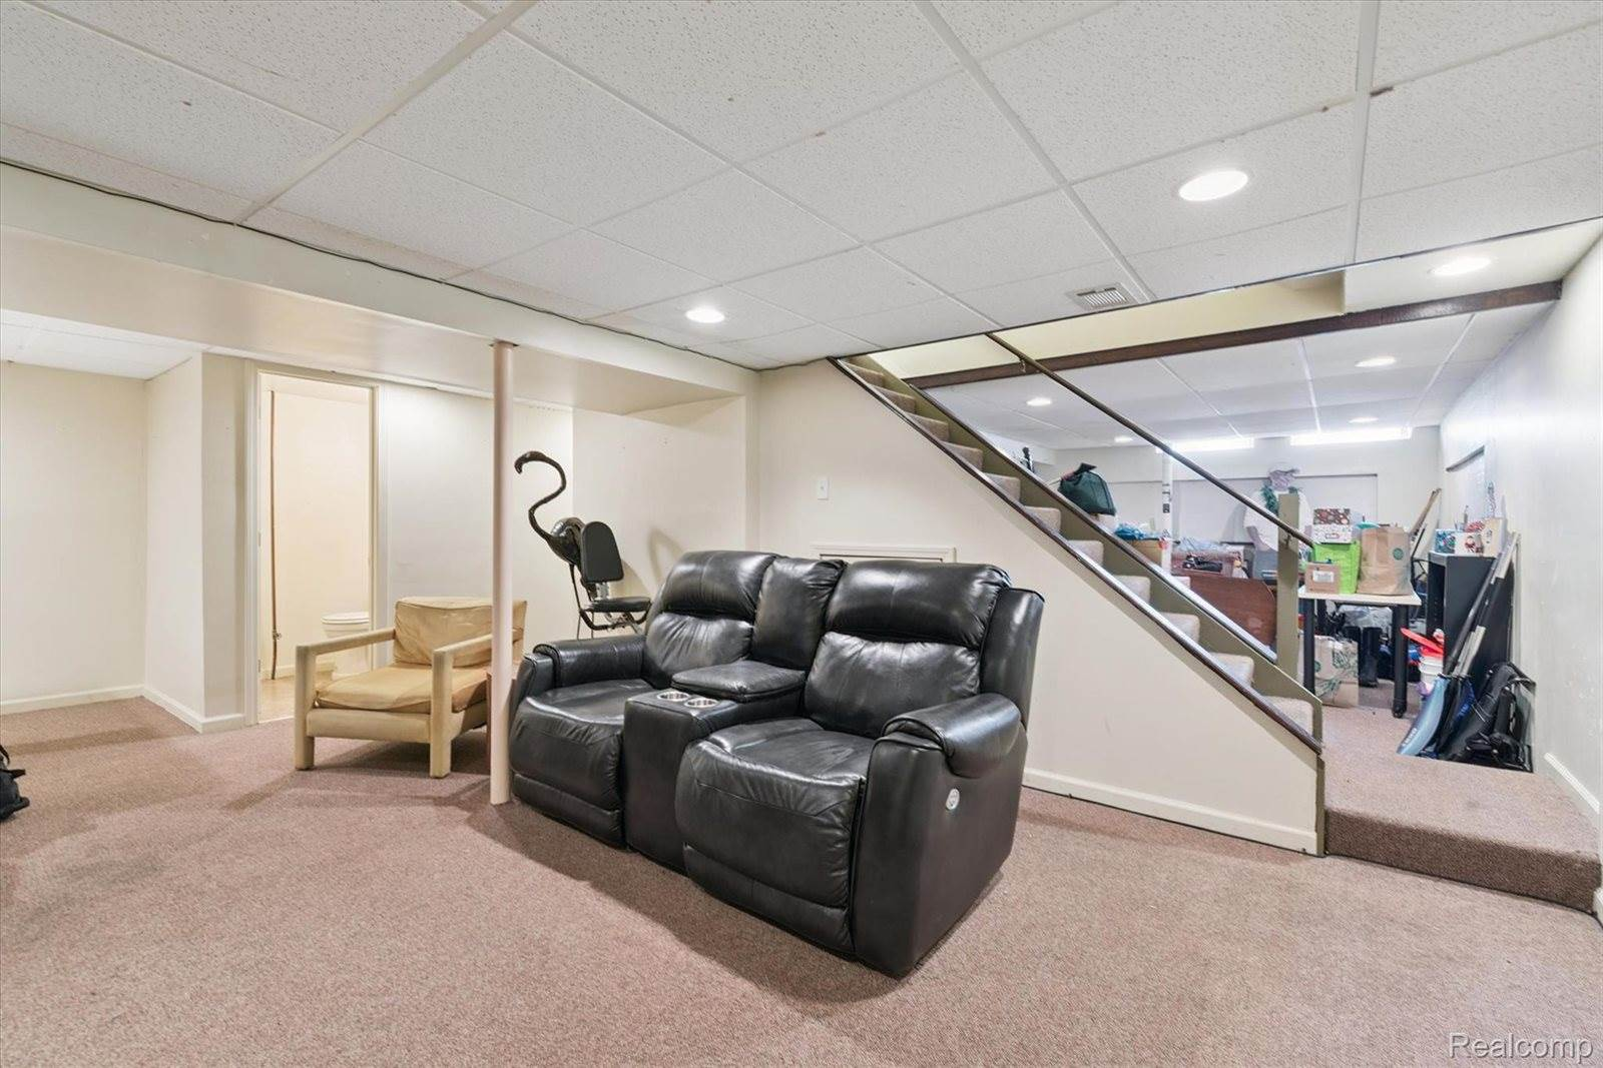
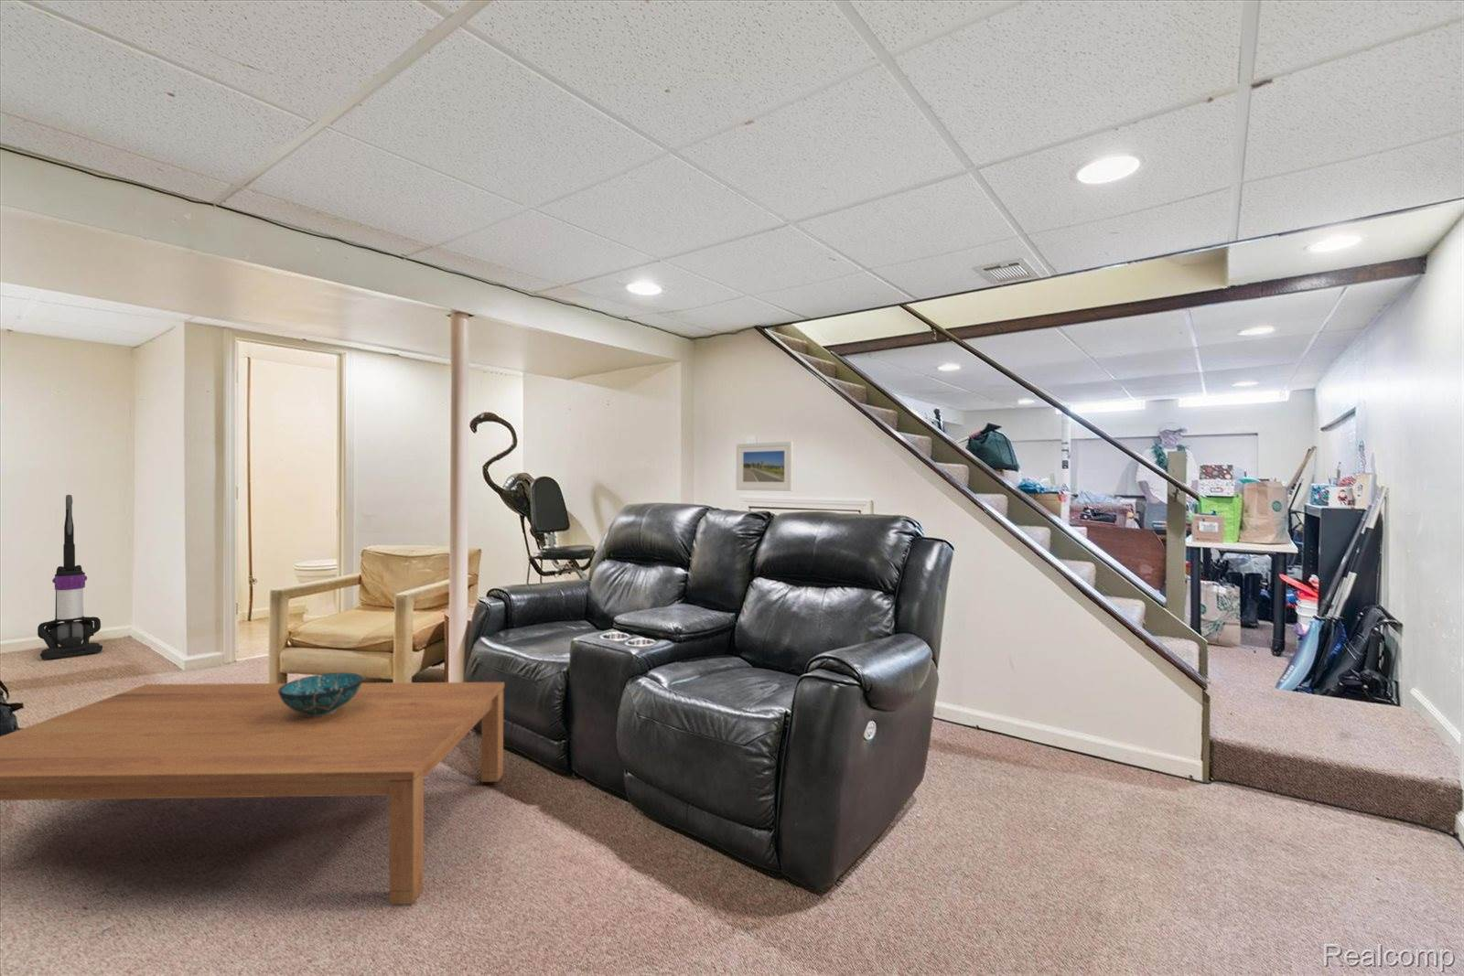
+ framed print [735,441,794,492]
+ coffee table [0,682,505,905]
+ vacuum cleaner [37,493,103,660]
+ decorative bowl [278,671,364,717]
